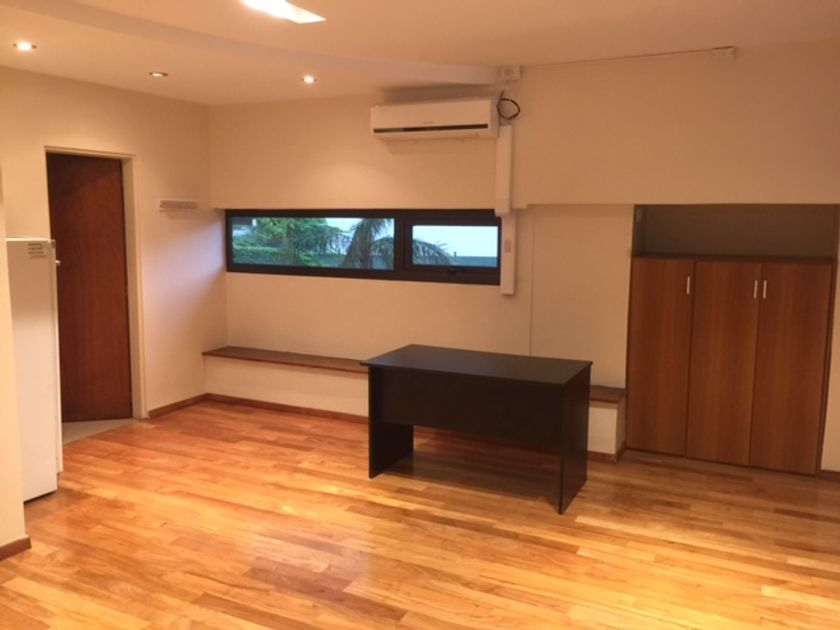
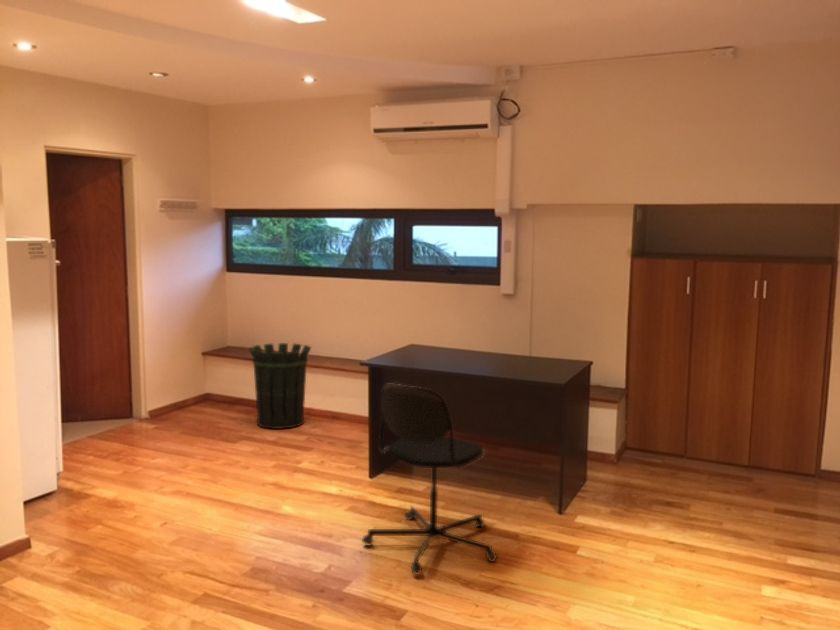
+ waste bin [248,342,312,430]
+ office chair [361,383,498,575]
